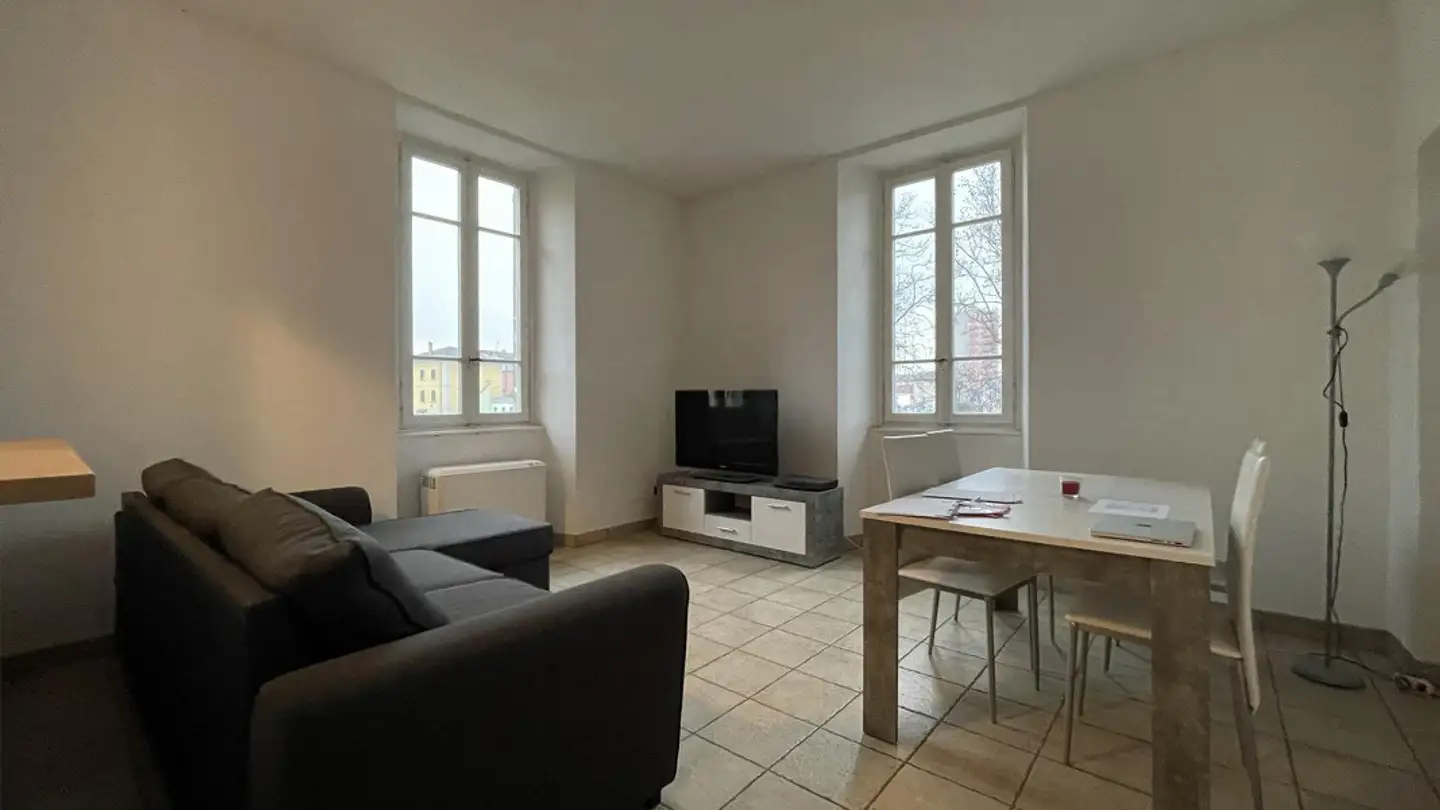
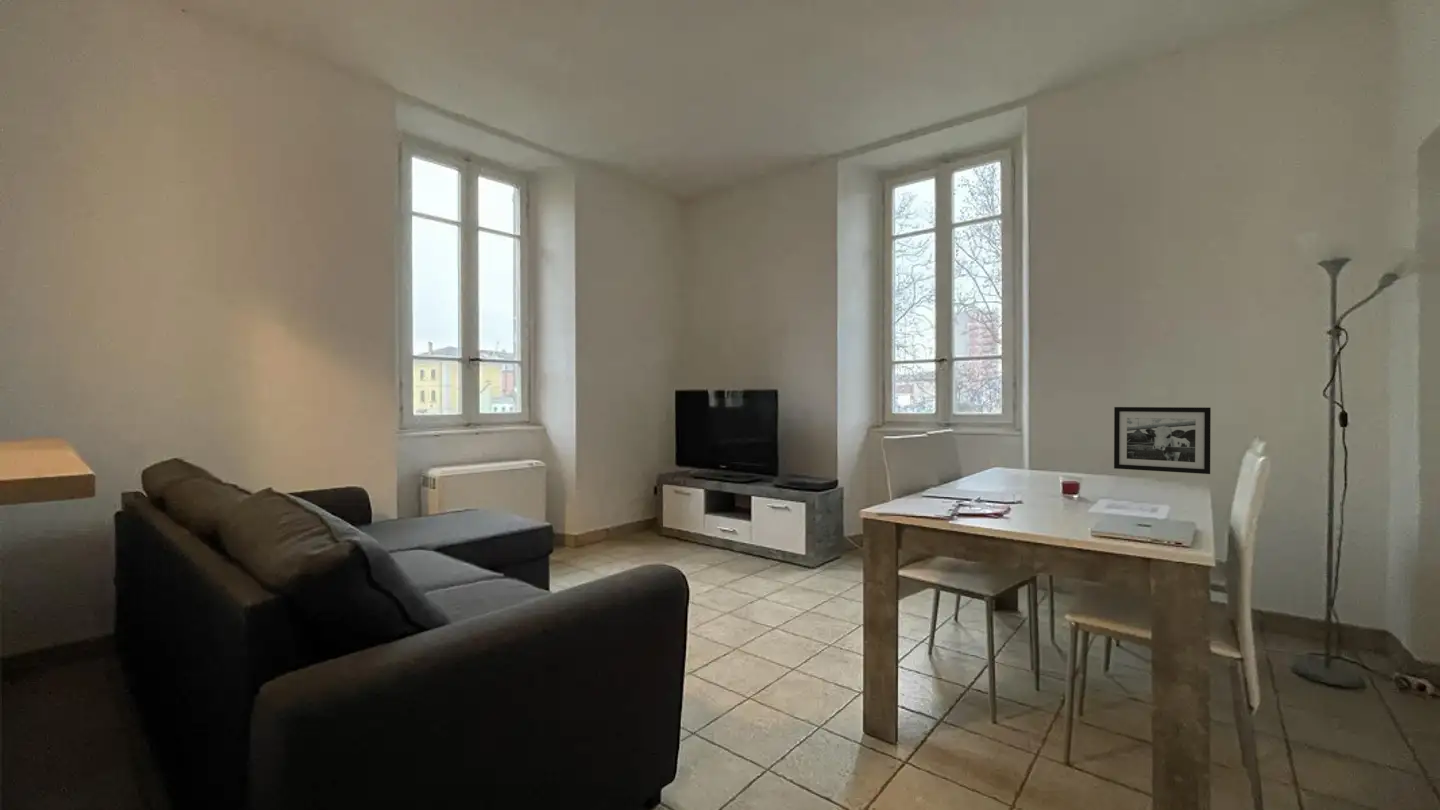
+ picture frame [1113,406,1212,475]
